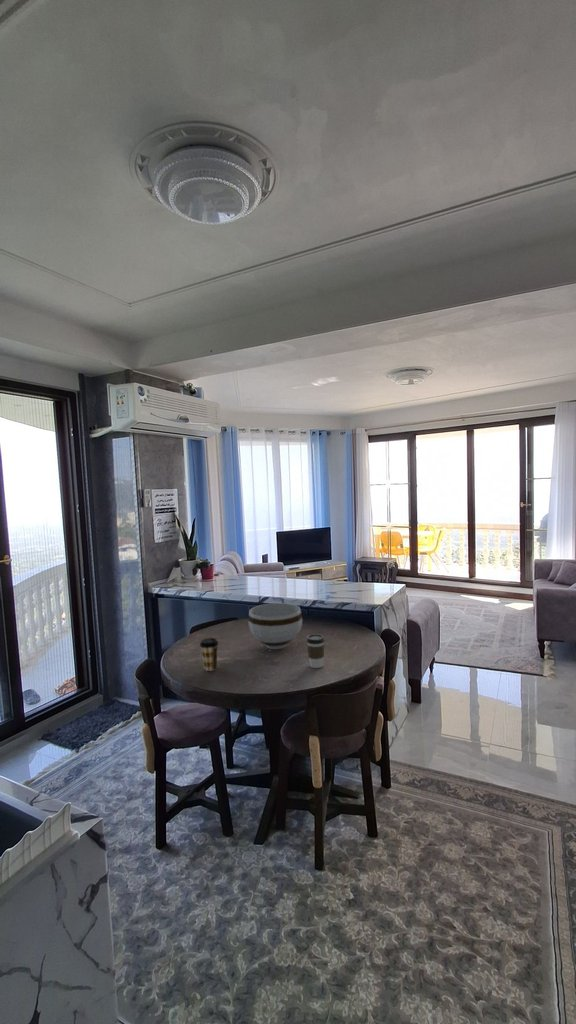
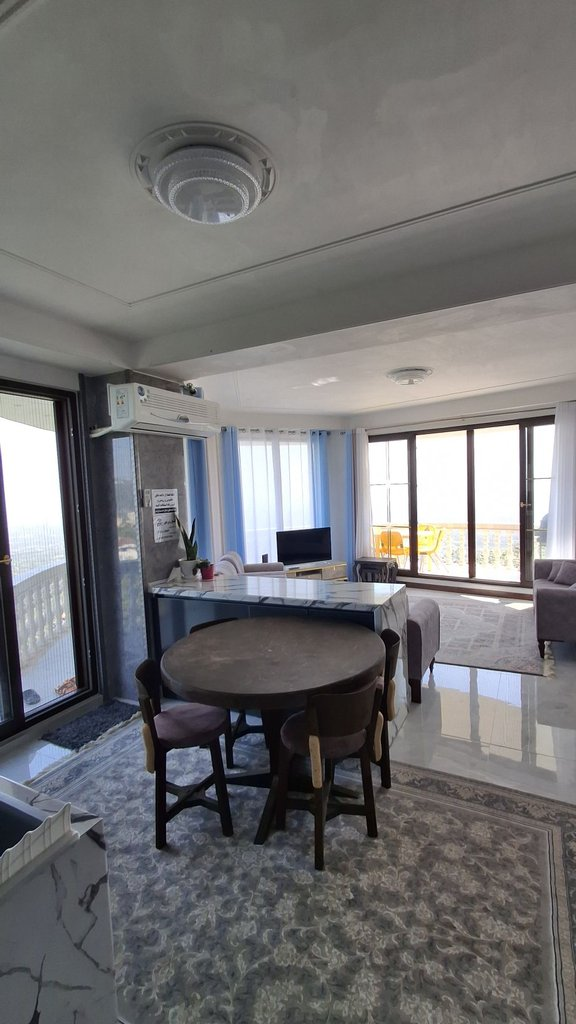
- coffee cup [306,633,326,669]
- coffee cup [199,637,220,672]
- bowl [248,602,303,650]
